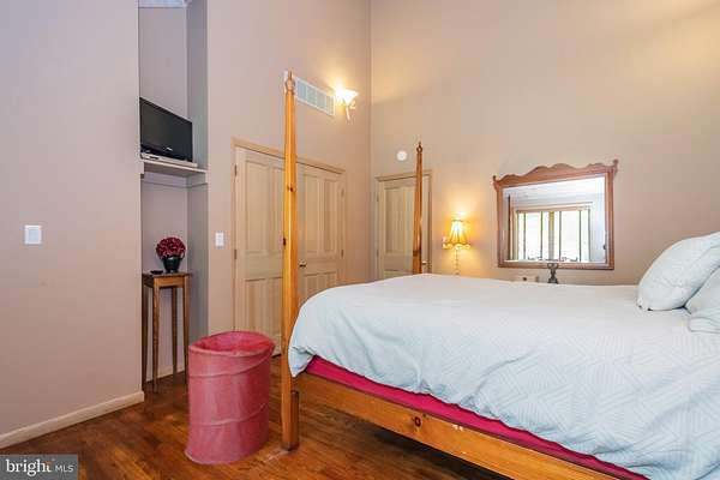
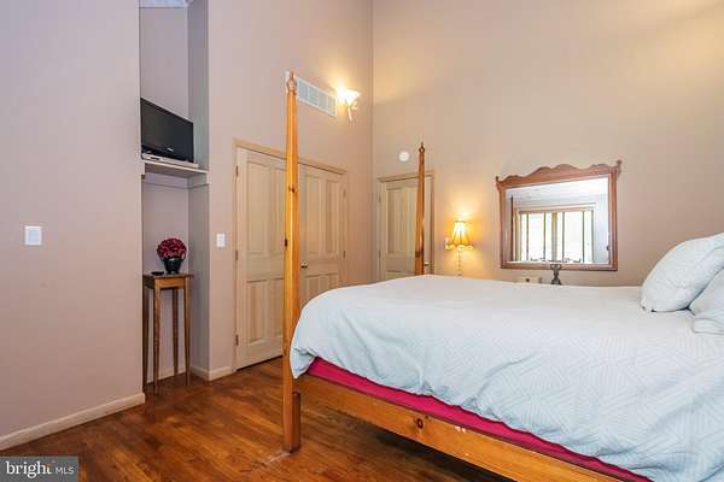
- laundry hamper [184,330,277,466]
